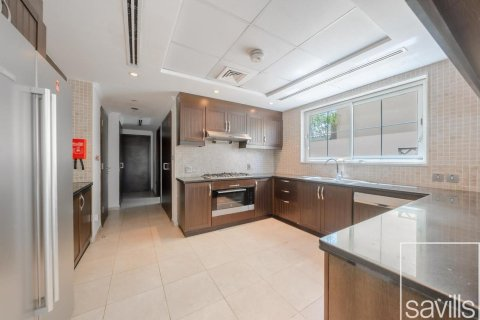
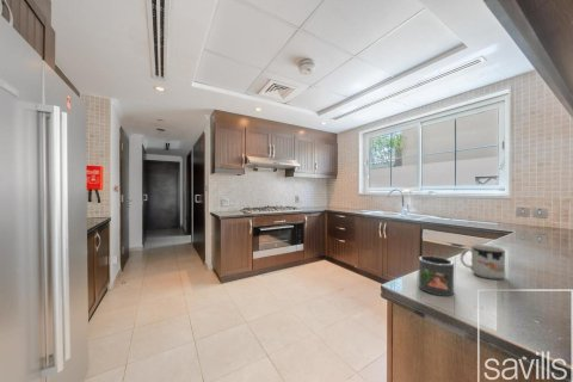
+ mug [418,254,455,297]
+ mug [460,244,506,281]
